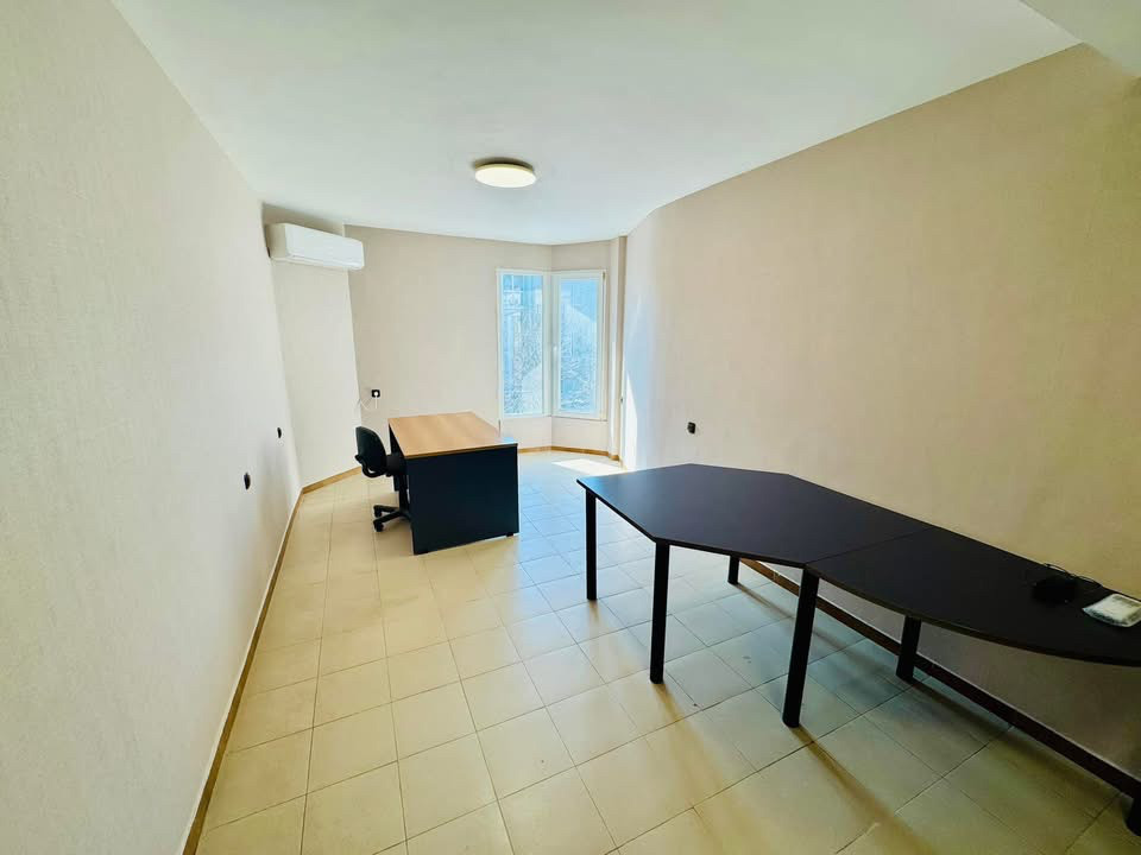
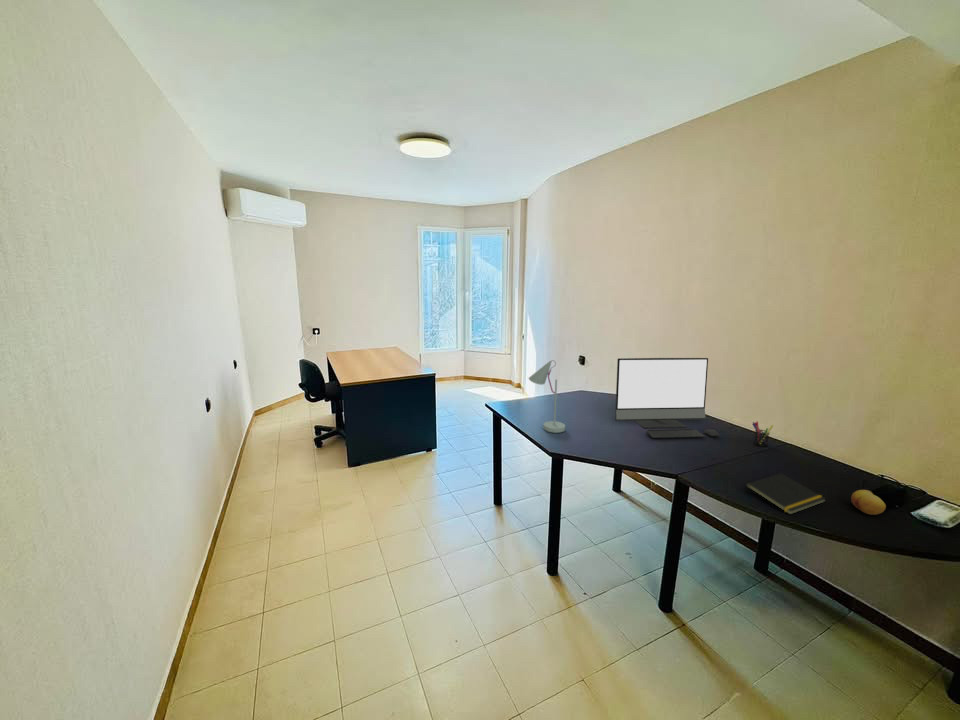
+ fruit [850,489,887,516]
+ notepad [744,472,827,515]
+ pen holder [751,421,774,448]
+ desk lamp [528,359,566,434]
+ monitor [614,357,720,439]
